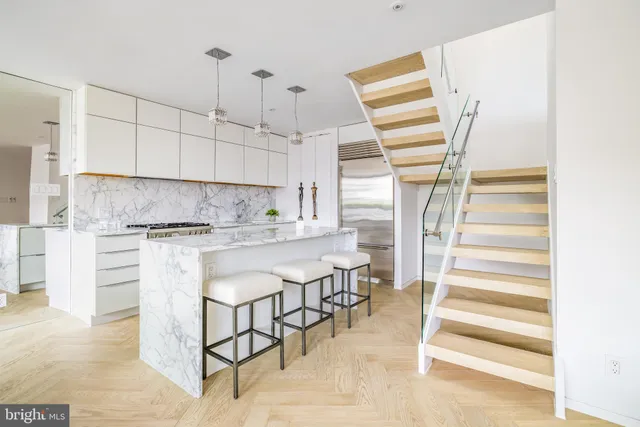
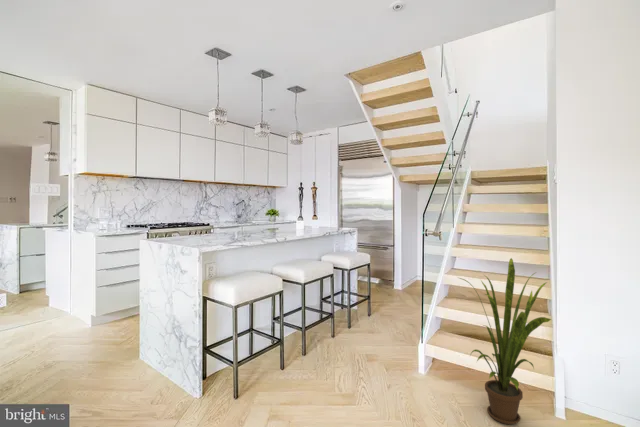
+ house plant [456,257,552,425]
